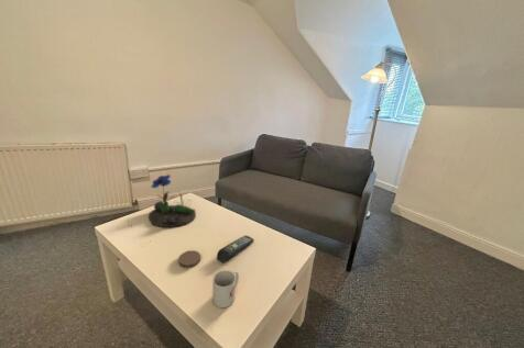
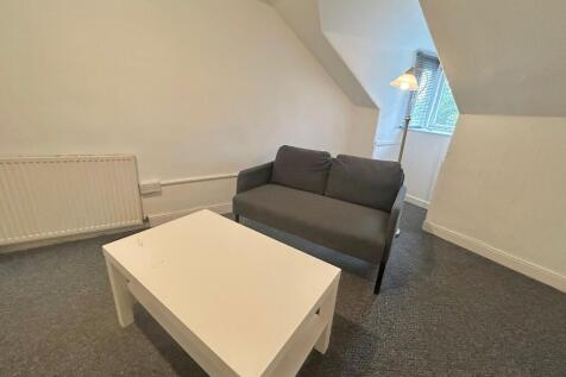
- remote control [216,235,254,263]
- coaster [177,249,201,269]
- mug [211,269,240,308]
- flower [148,173,197,228]
